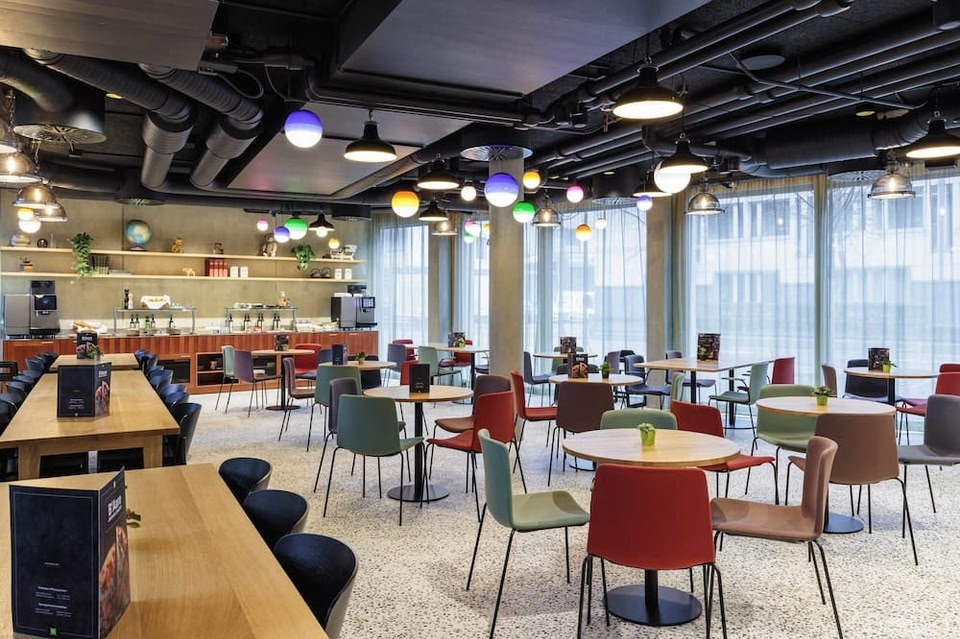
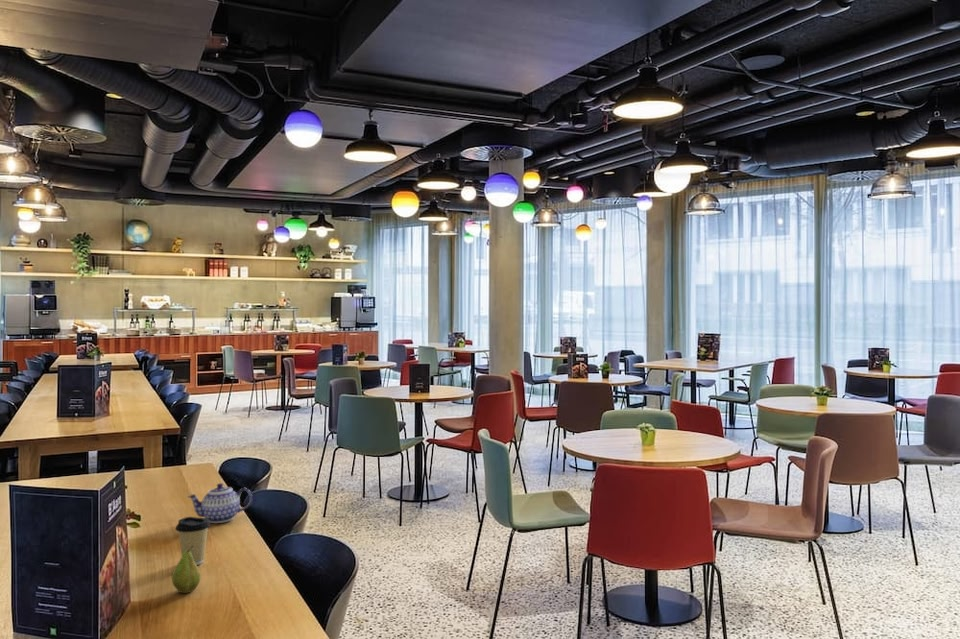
+ fruit [171,545,201,594]
+ teapot [186,482,253,524]
+ coffee cup [174,516,211,566]
